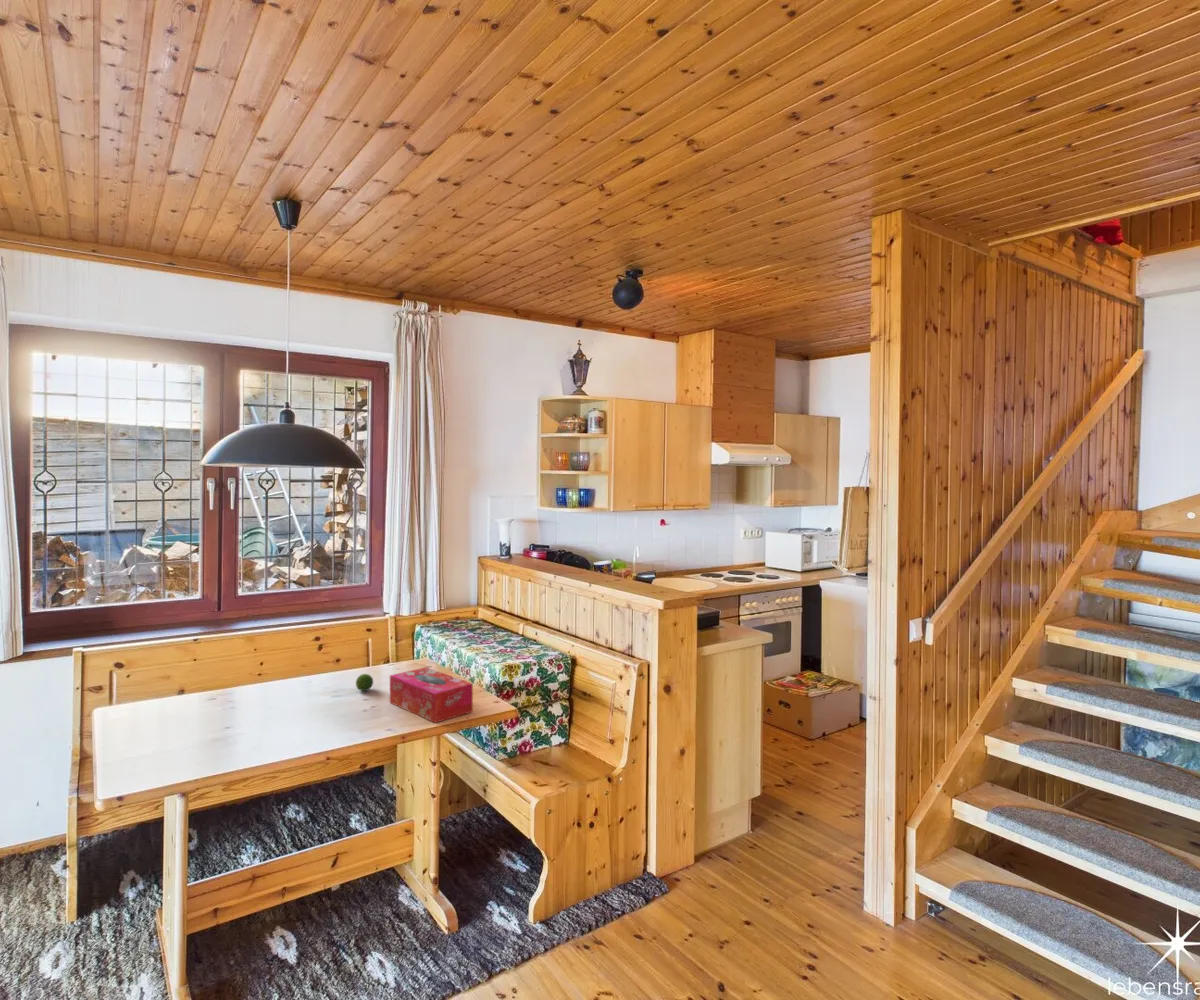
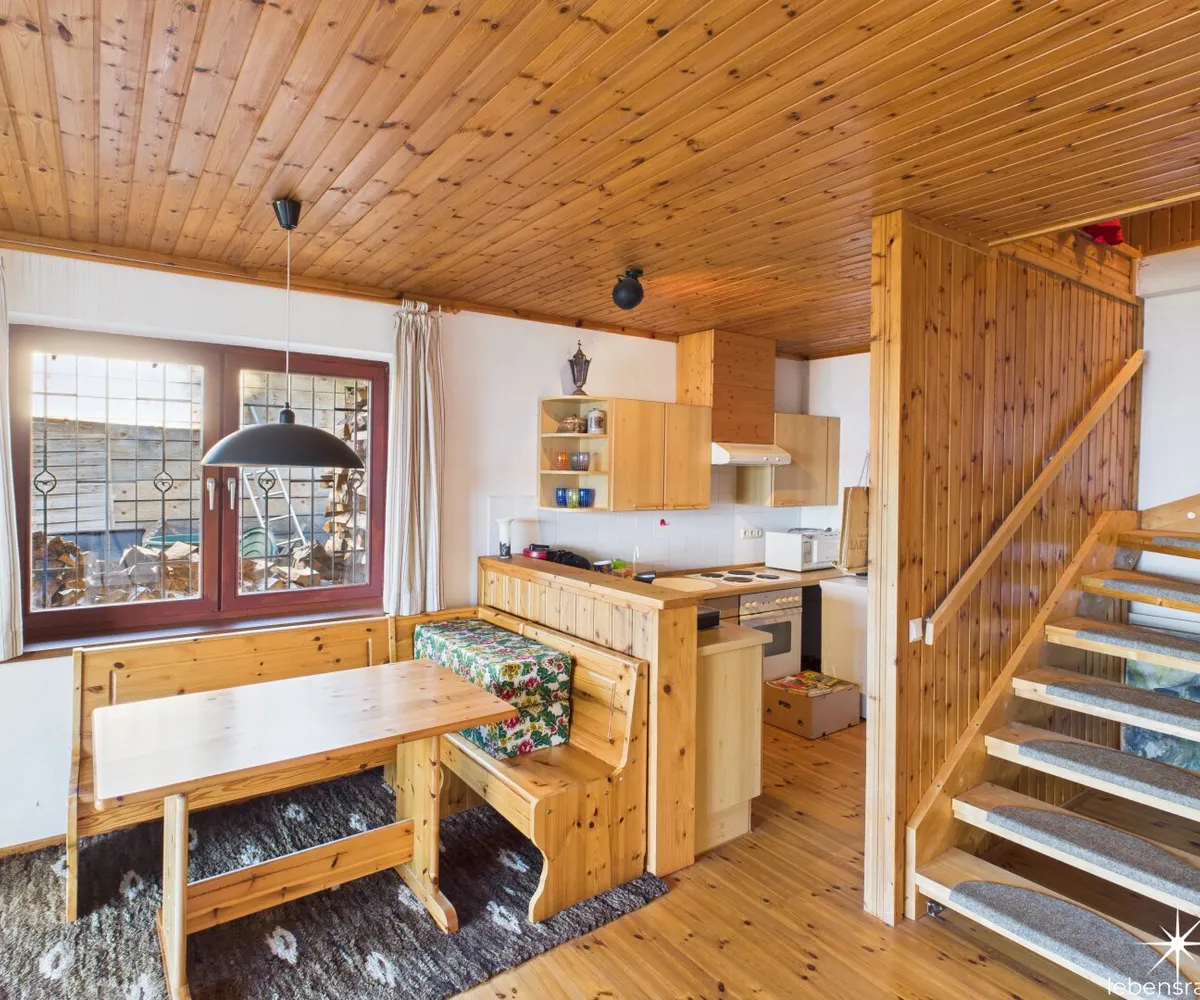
- tissue box [389,666,474,724]
- fruit [355,673,374,692]
